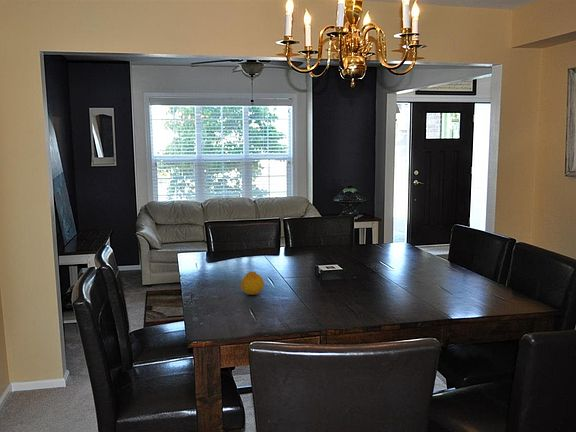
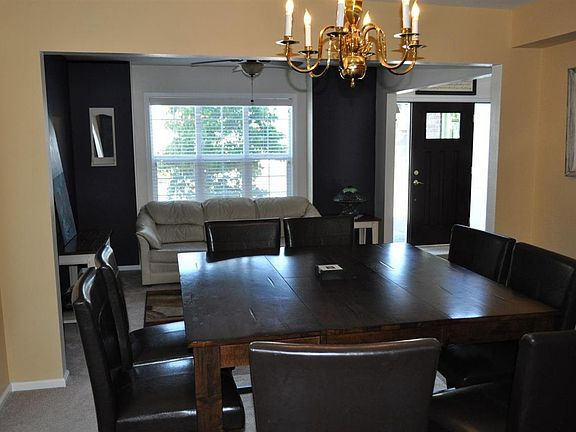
- fruit [240,271,265,296]
